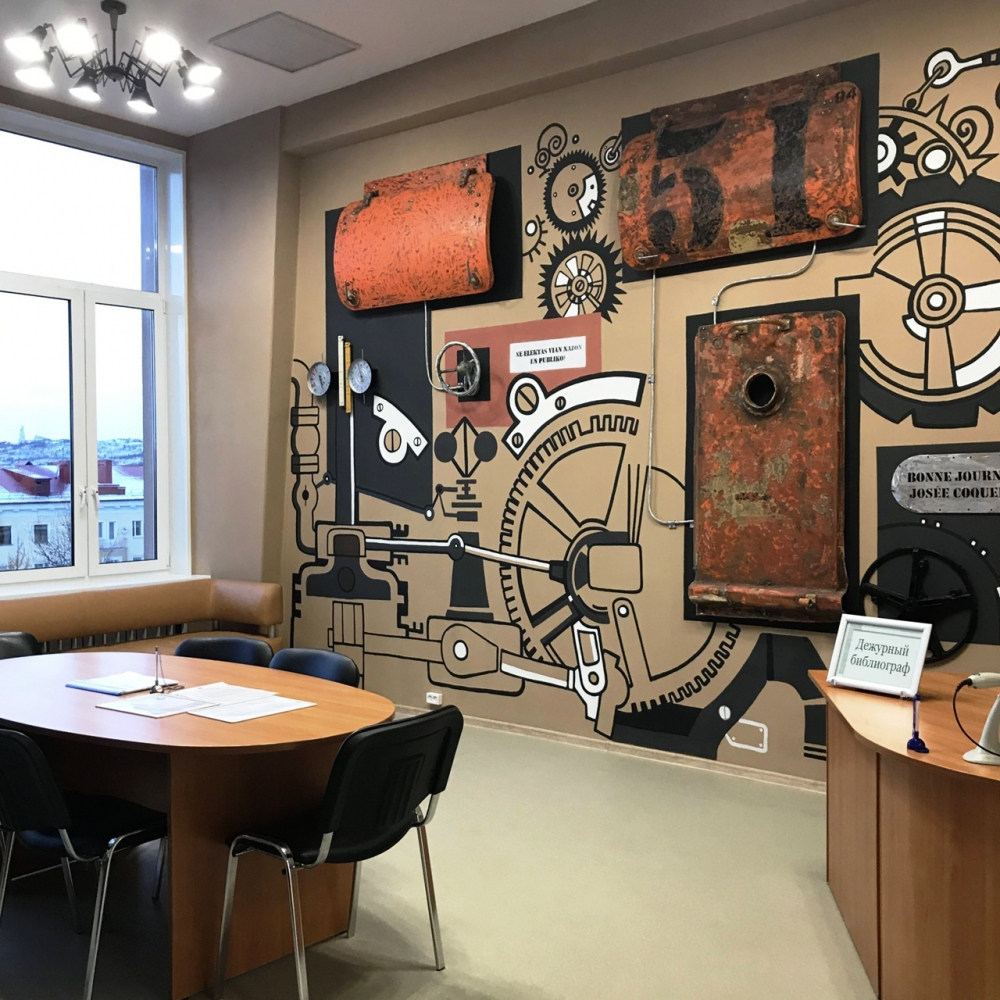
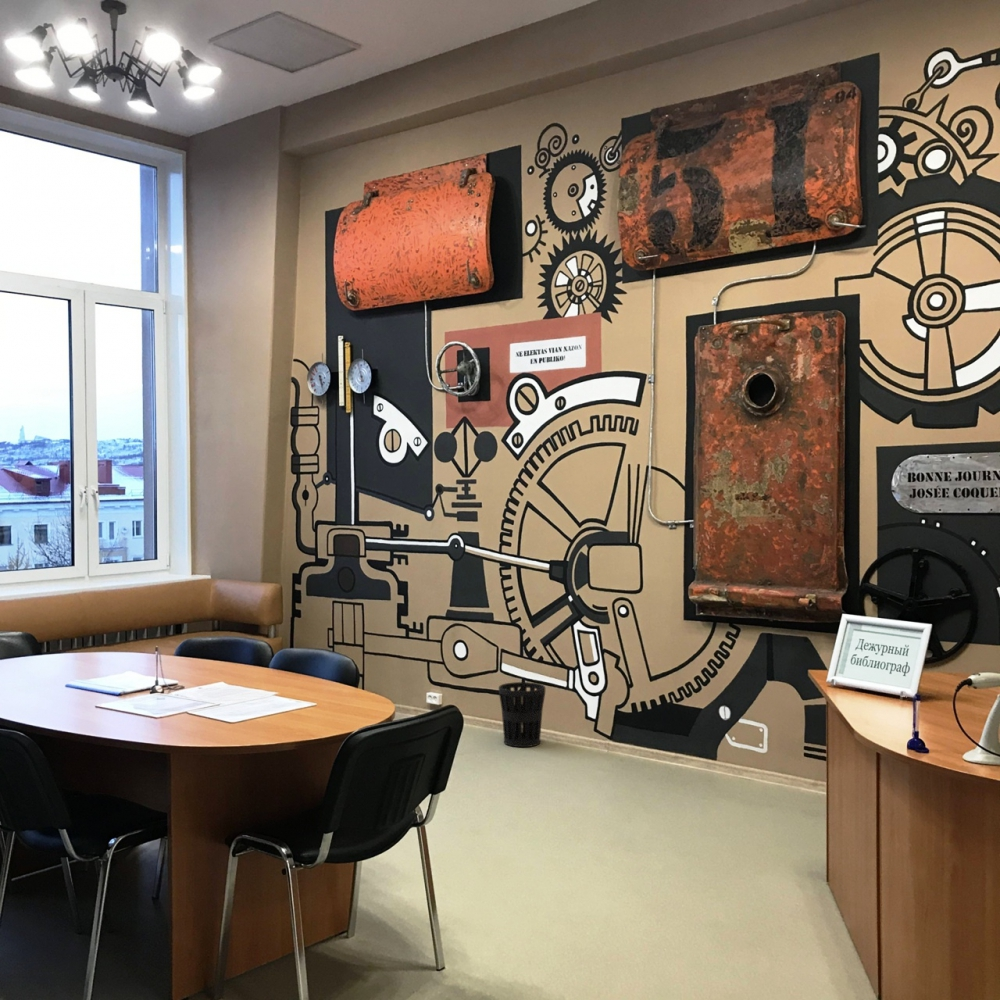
+ wastebasket [498,681,546,748]
